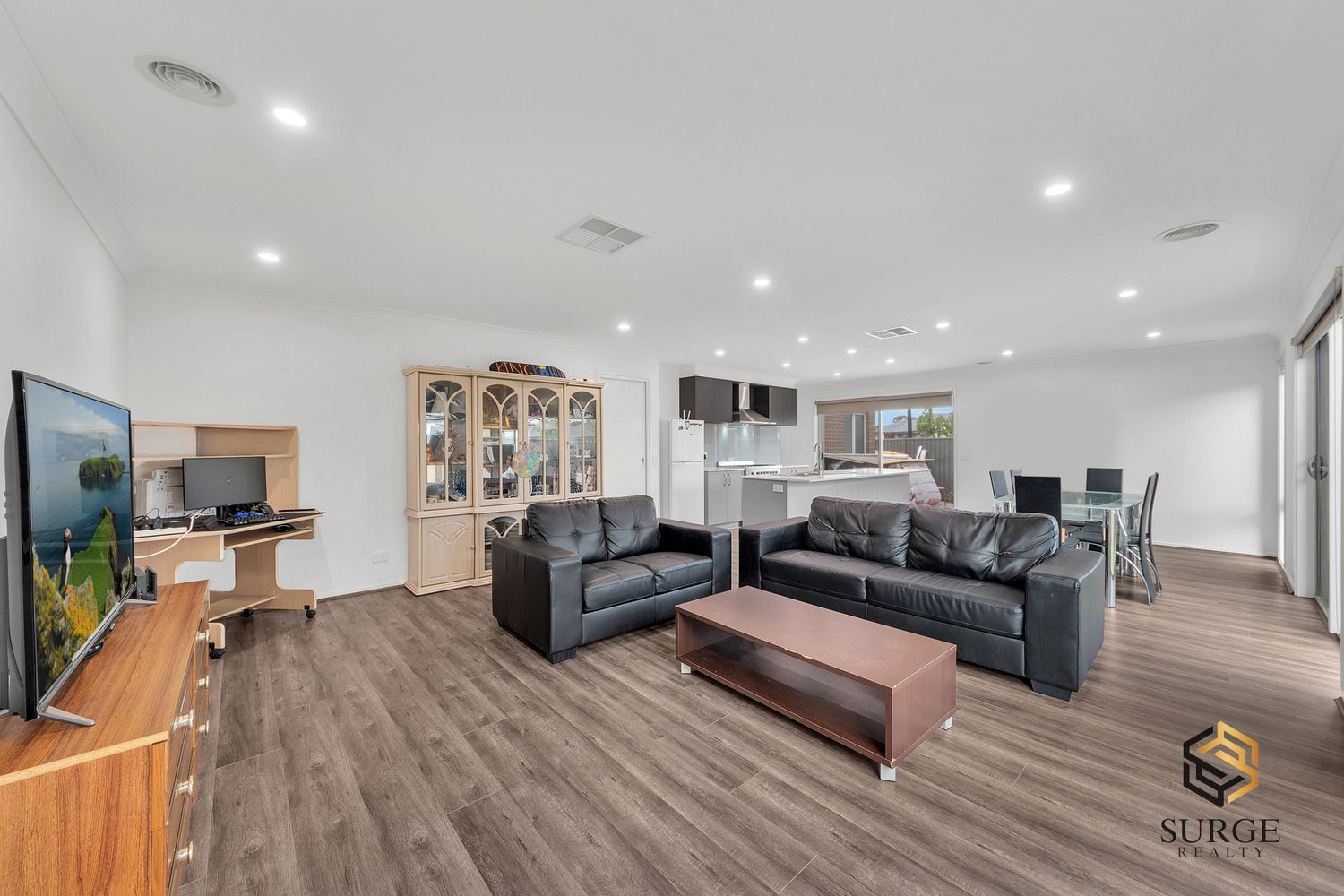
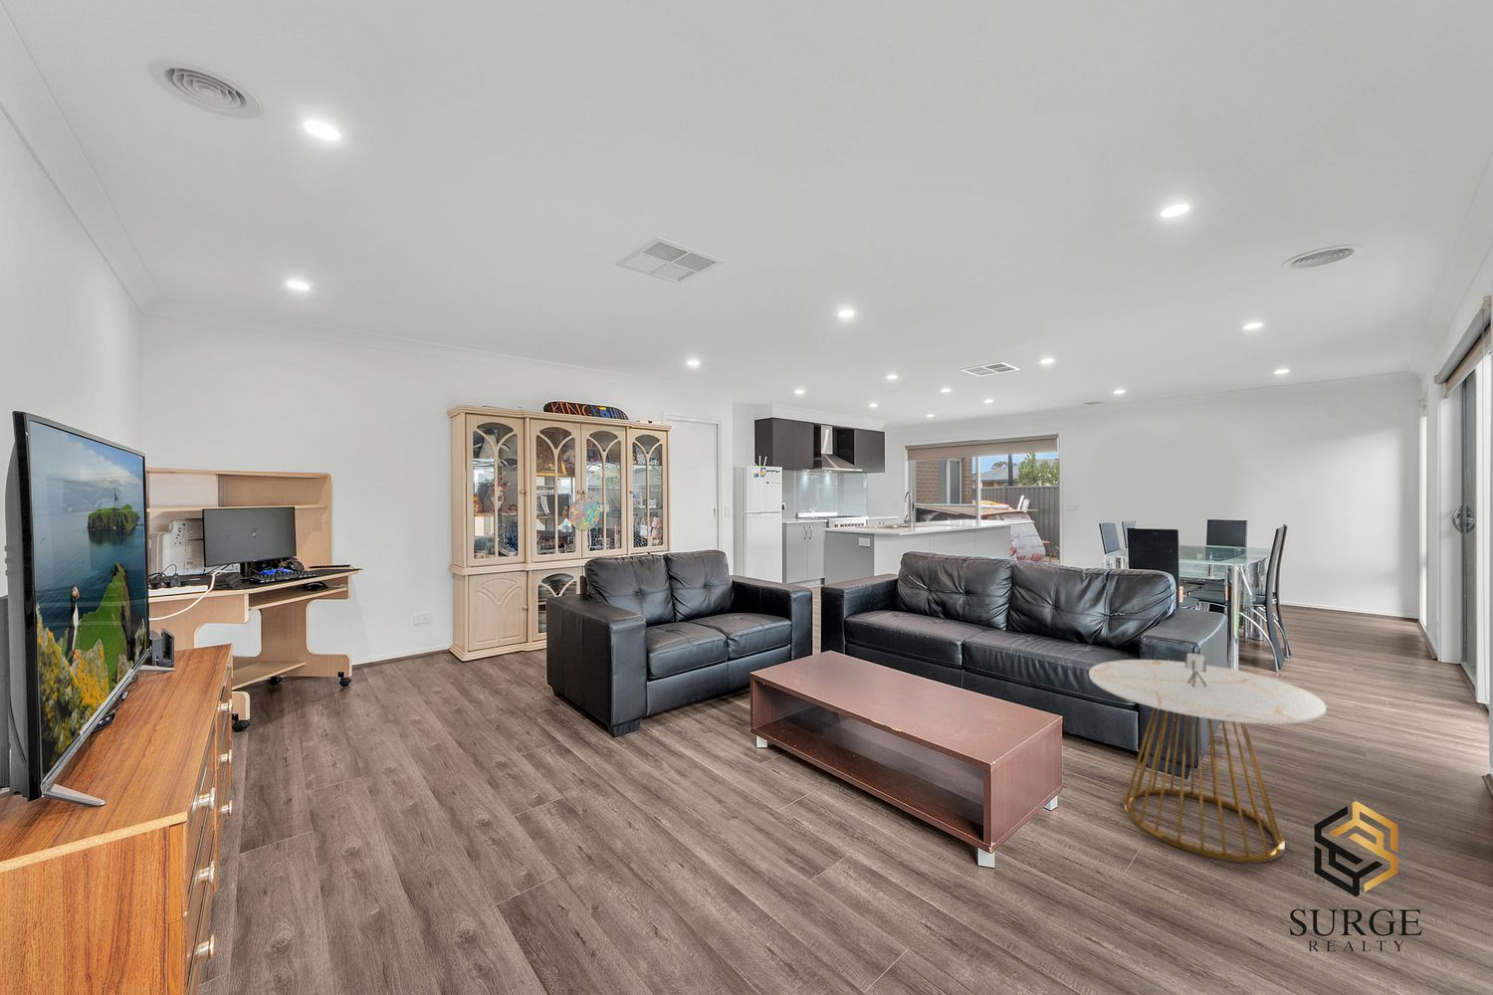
+ side table [1088,652,1327,864]
